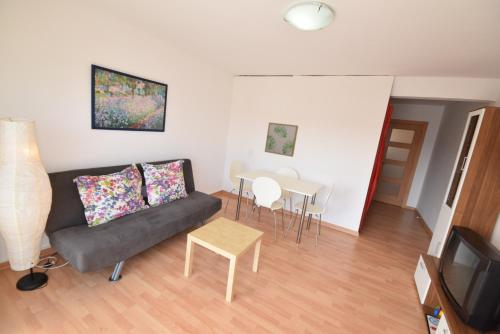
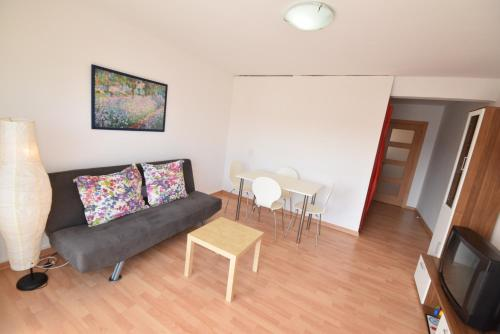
- wall art [264,121,299,158]
